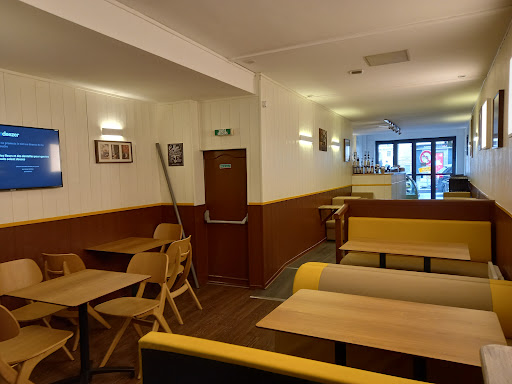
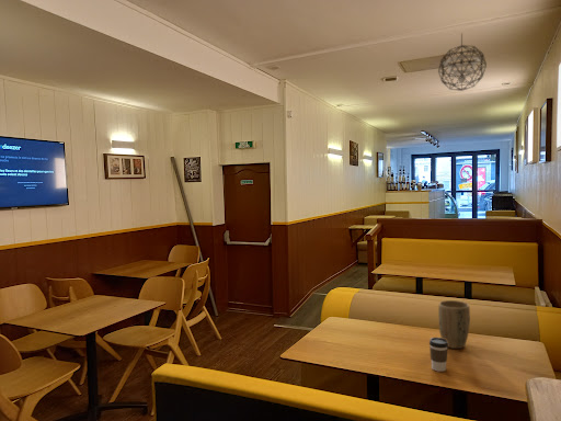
+ pendant light [437,33,488,92]
+ coffee cup [428,337,449,373]
+ plant pot [437,299,471,350]
